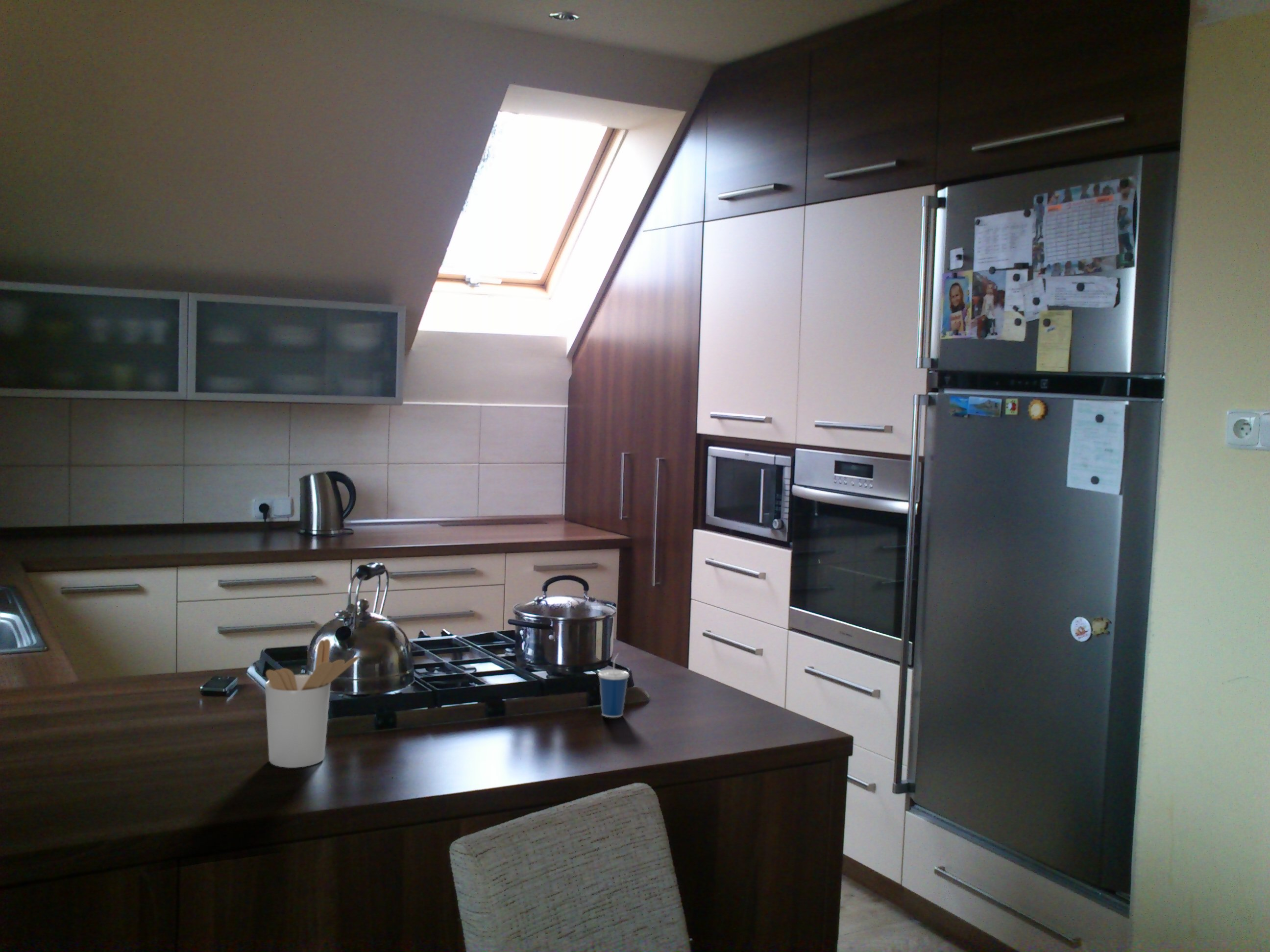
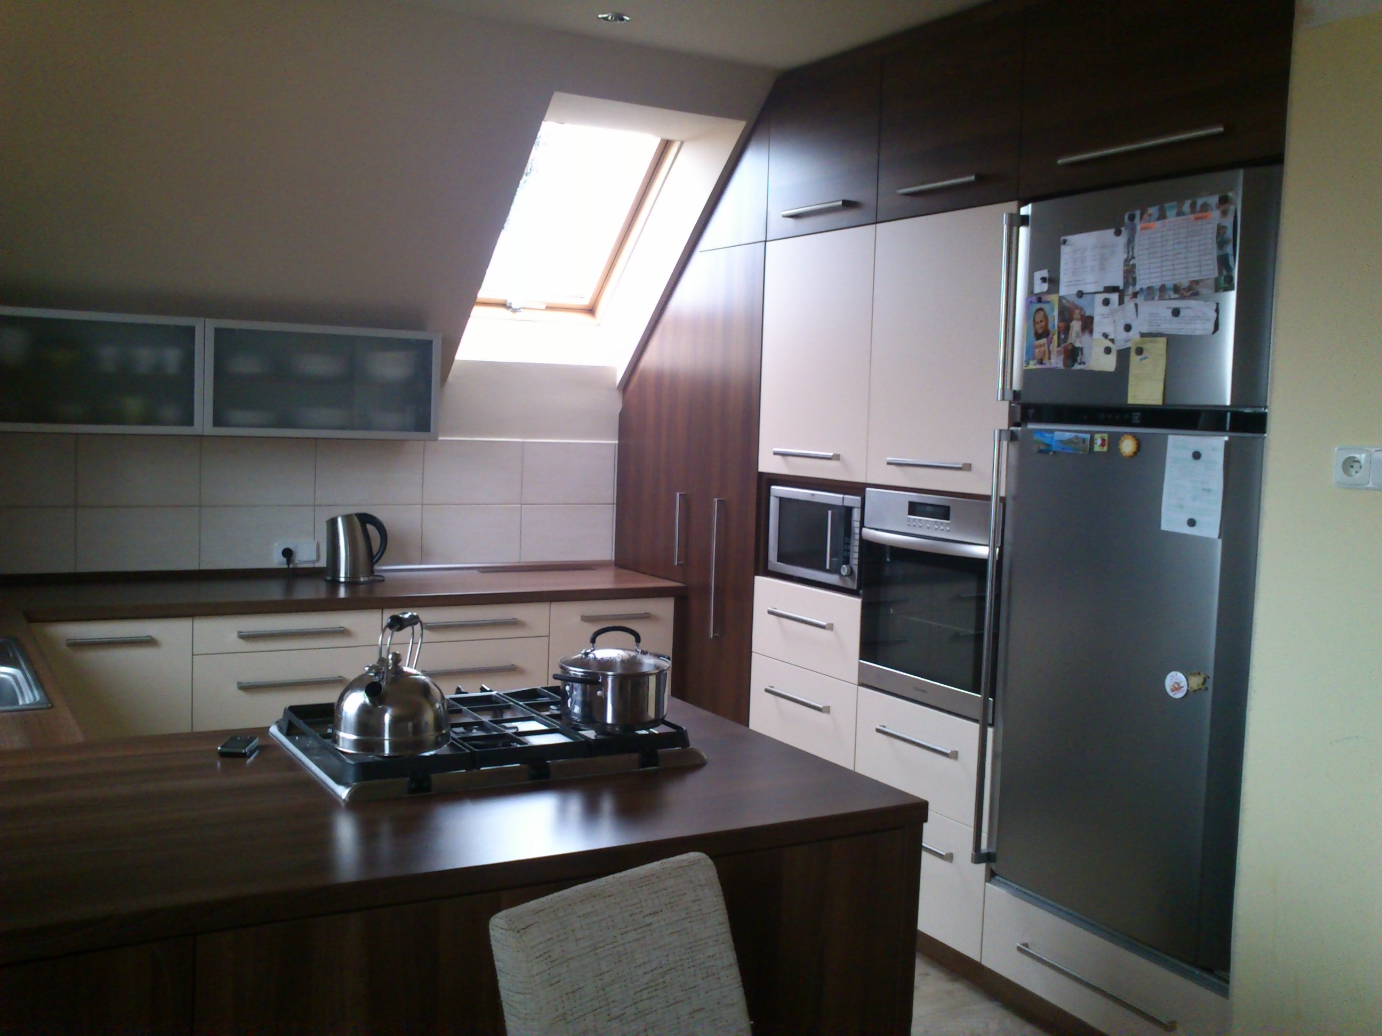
- utensil holder [265,639,360,768]
- cup [597,652,630,718]
